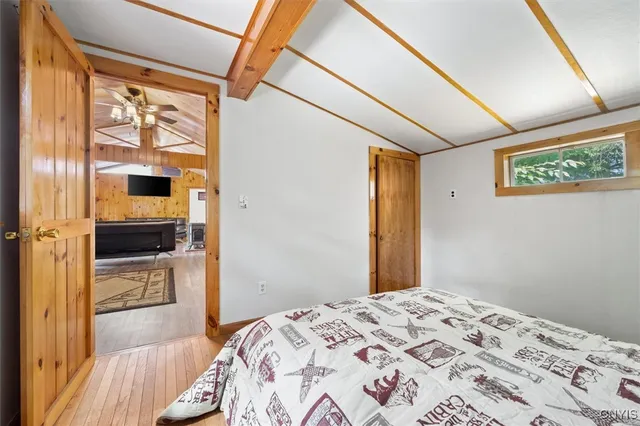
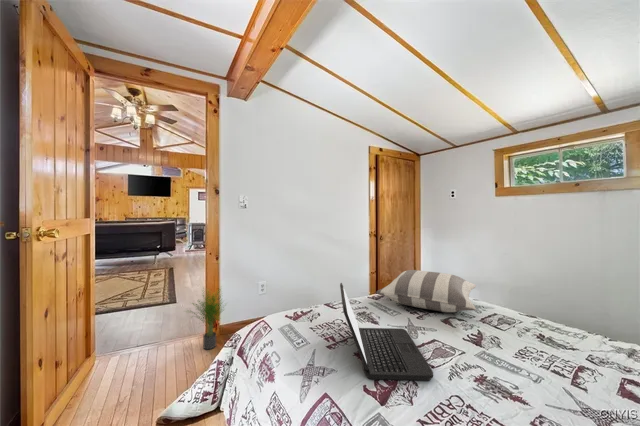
+ laptop [339,282,434,382]
+ potted plant [184,284,230,350]
+ pillow [375,269,477,313]
